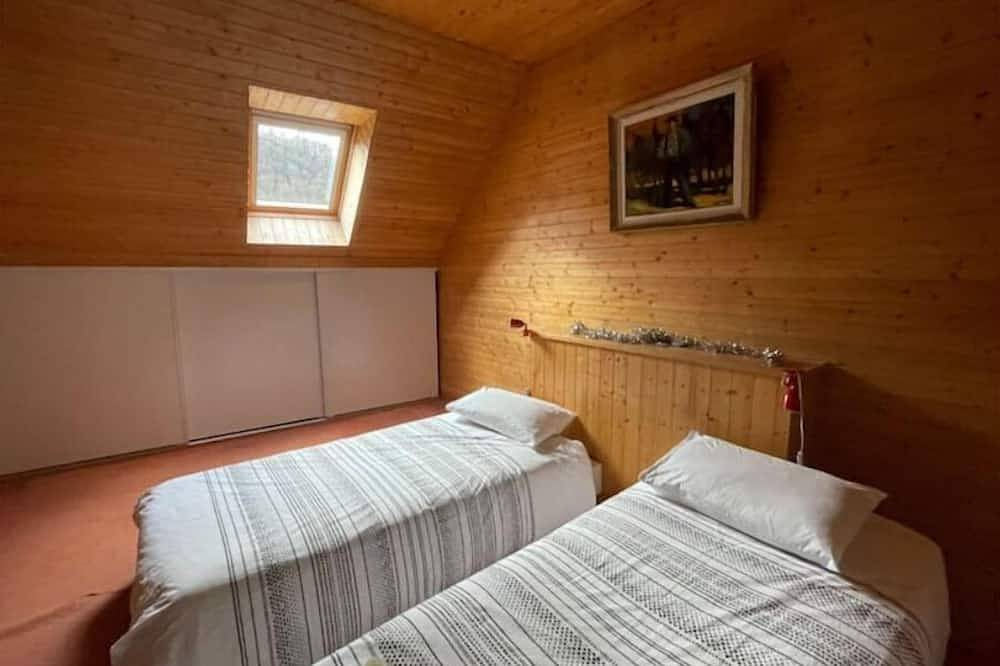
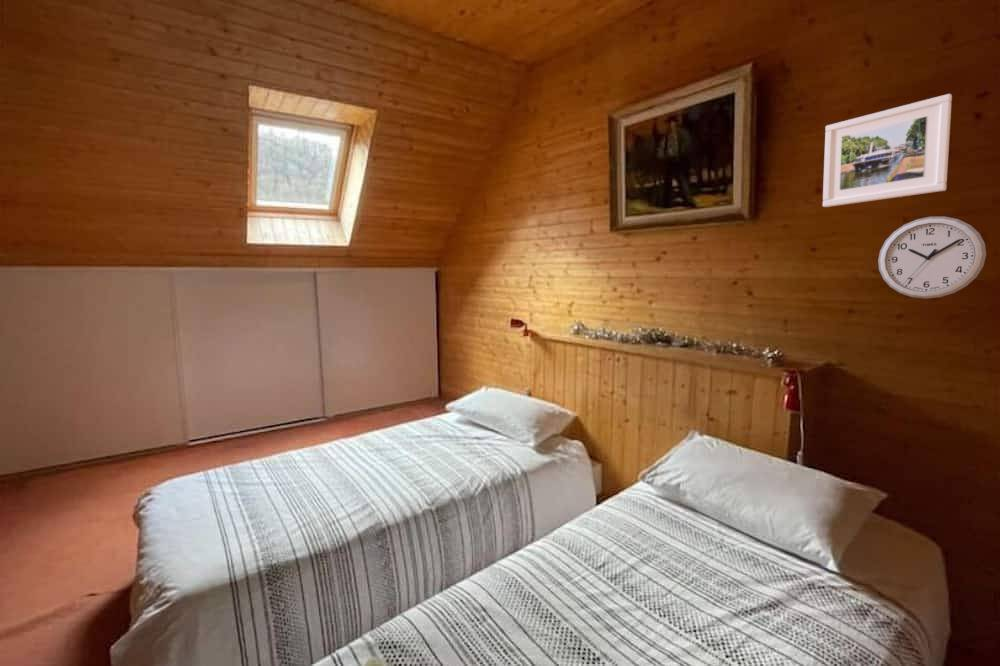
+ wall clock [877,216,987,299]
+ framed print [822,93,953,208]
